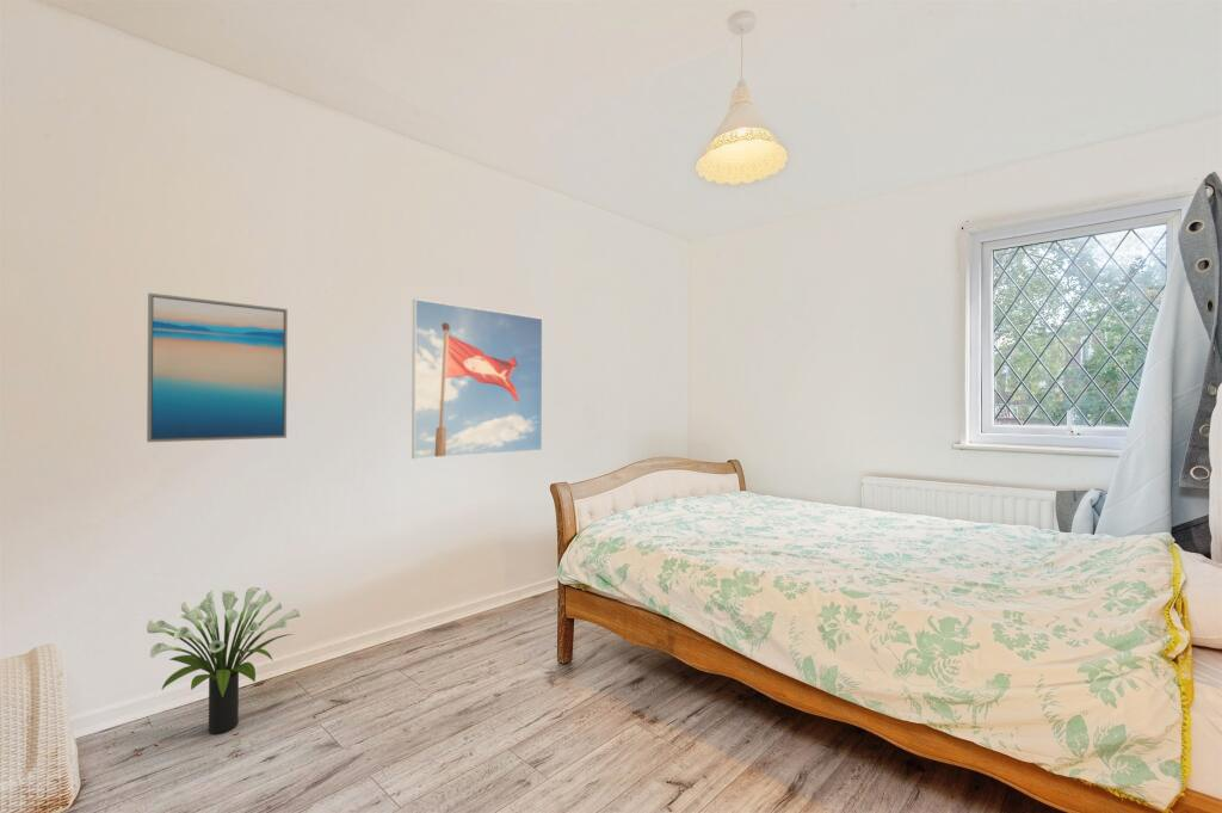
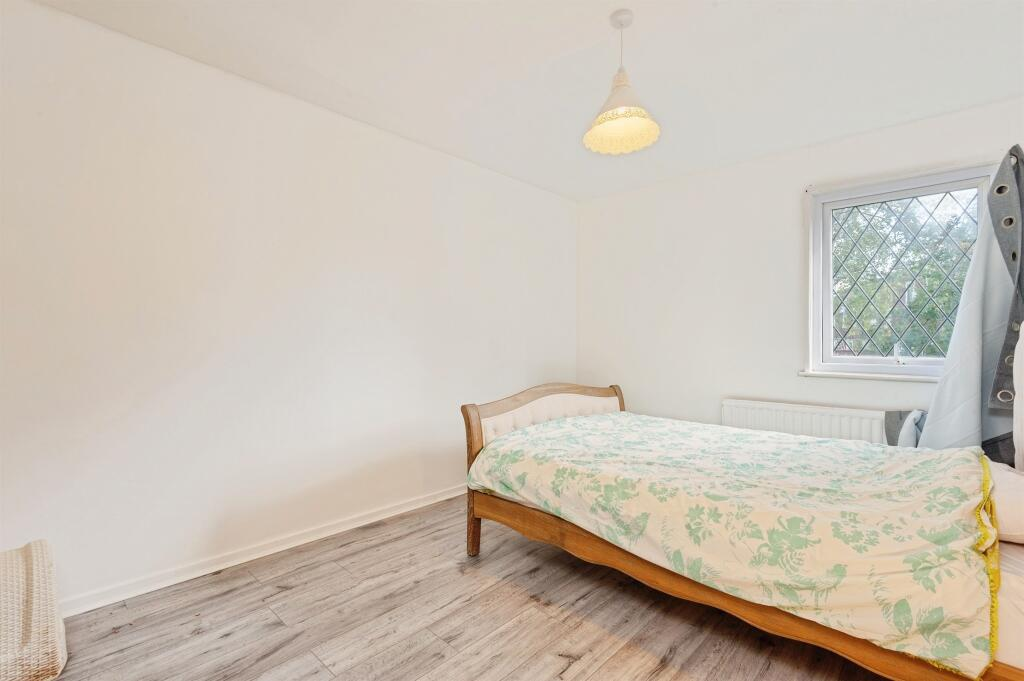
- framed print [411,298,544,460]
- wall art [146,291,289,443]
- potted plant [146,586,301,735]
